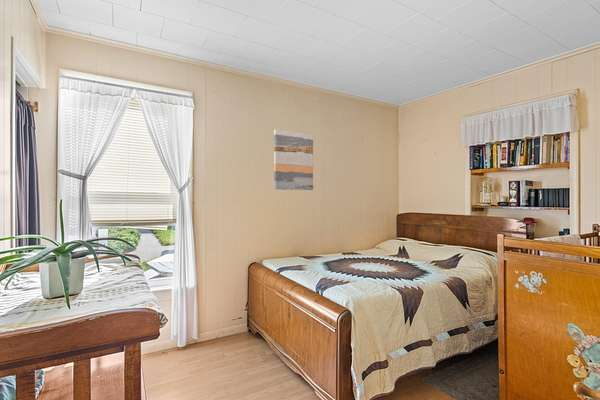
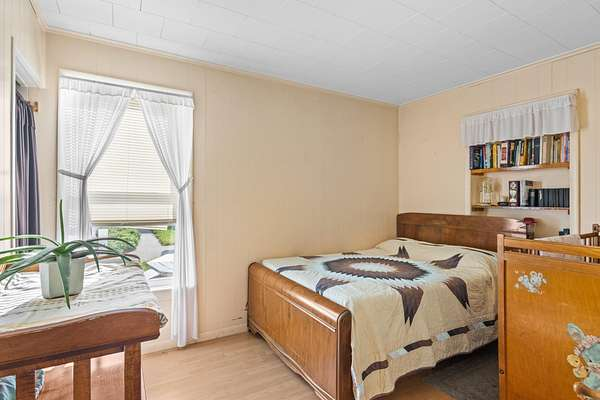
- wall art [273,129,314,191]
